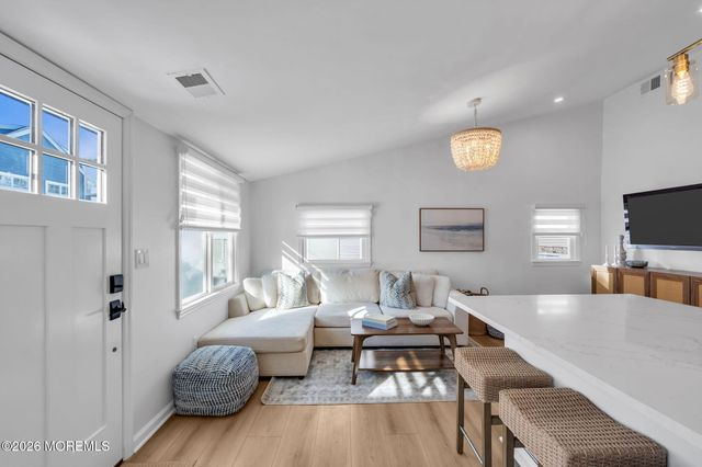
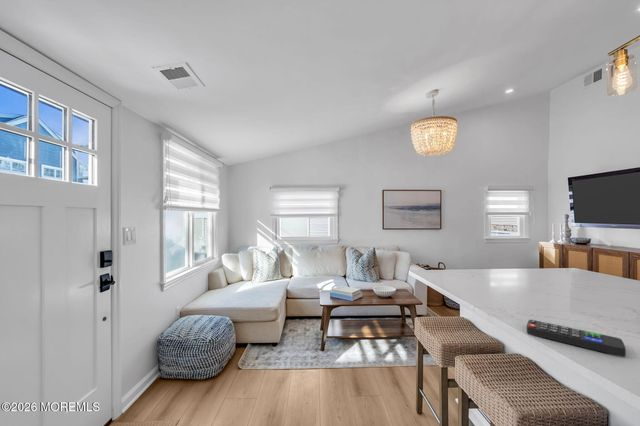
+ remote control [526,319,627,358]
